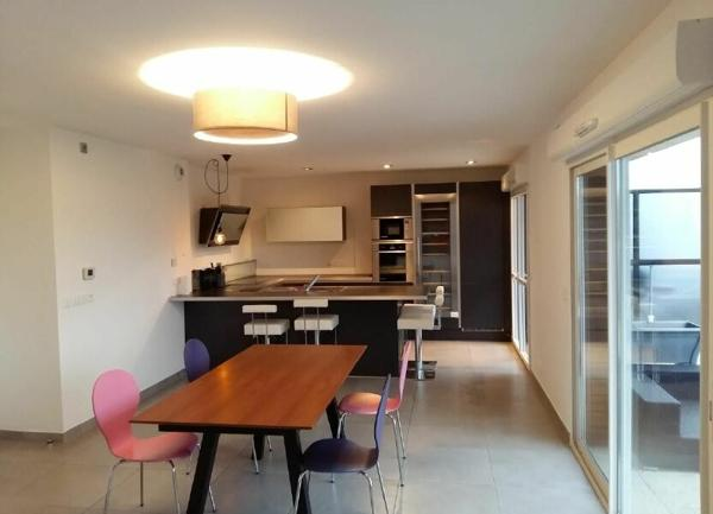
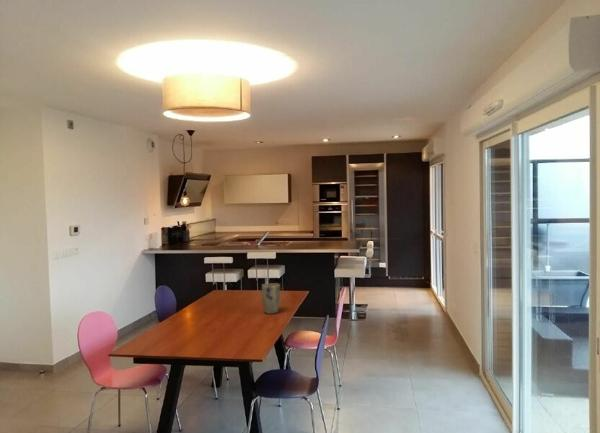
+ plant pot [261,282,281,315]
